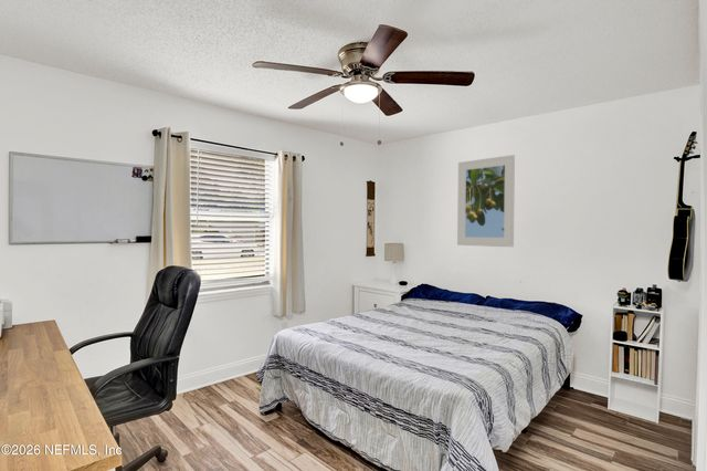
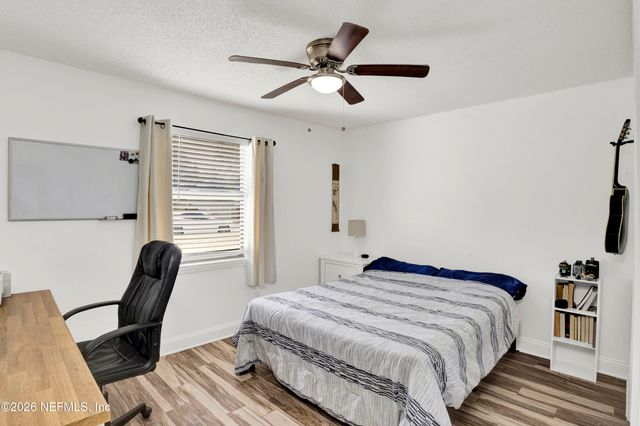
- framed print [456,154,516,248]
